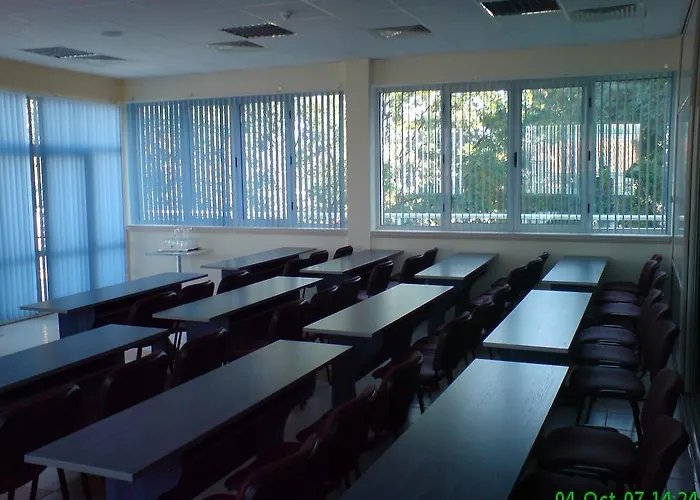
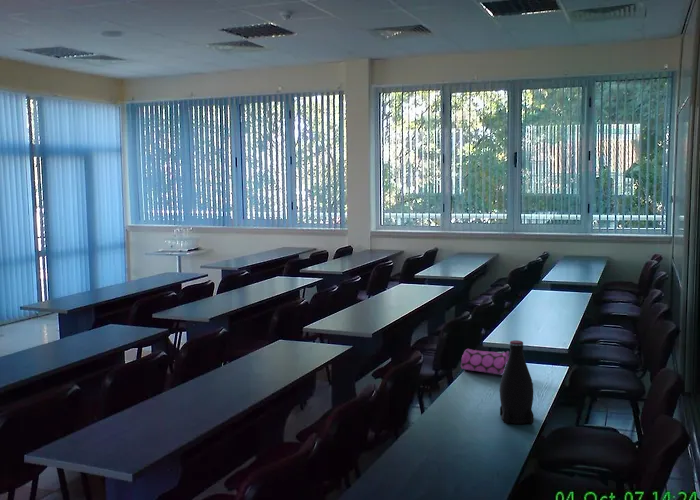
+ pencil case [460,348,510,375]
+ bottle [499,339,535,425]
